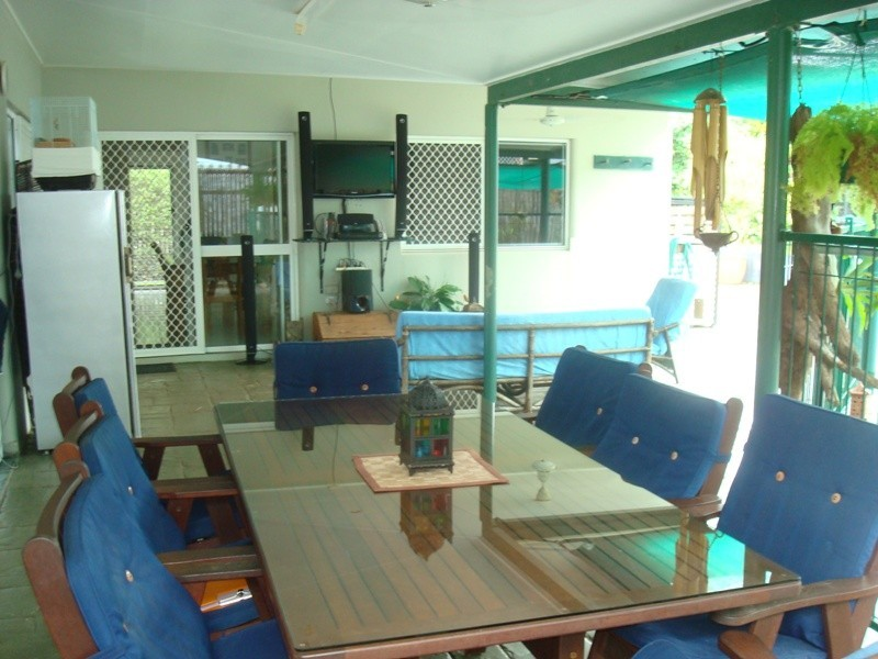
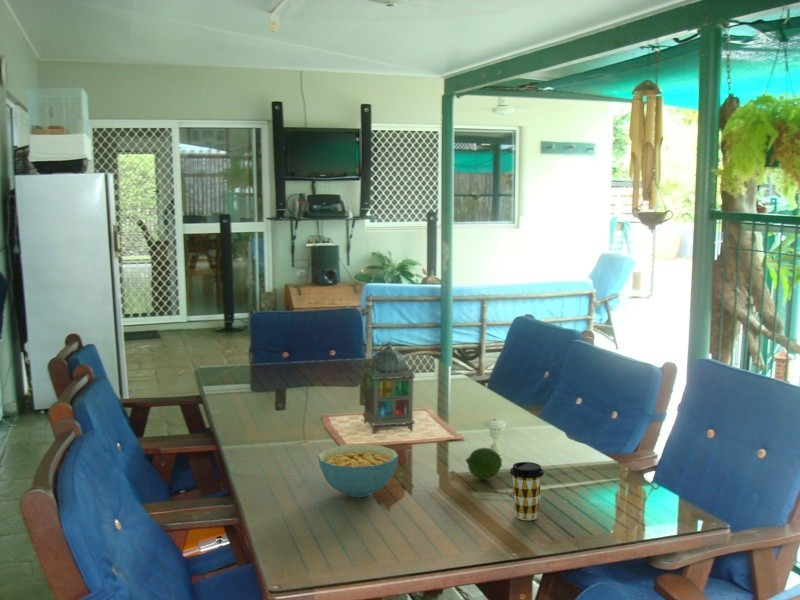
+ fruit [465,447,503,480]
+ cereal bowl [317,443,399,498]
+ coffee cup [509,461,545,521]
